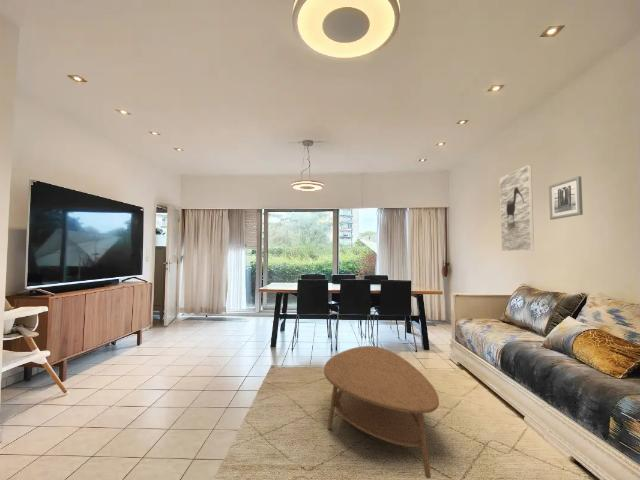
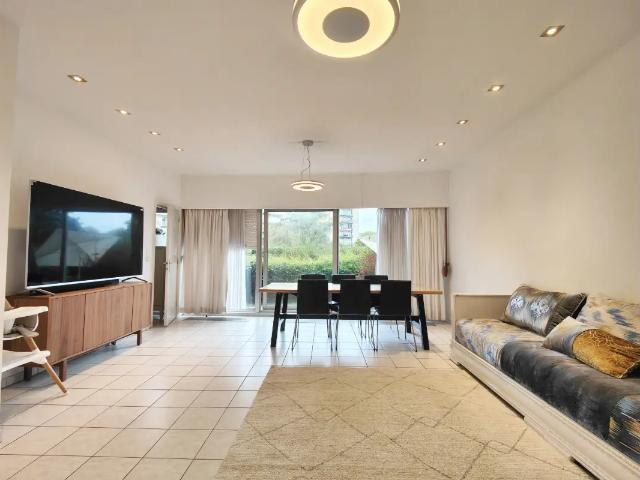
- wall art [548,175,584,221]
- coffee table [323,345,440,479]
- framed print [499,164,535,252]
